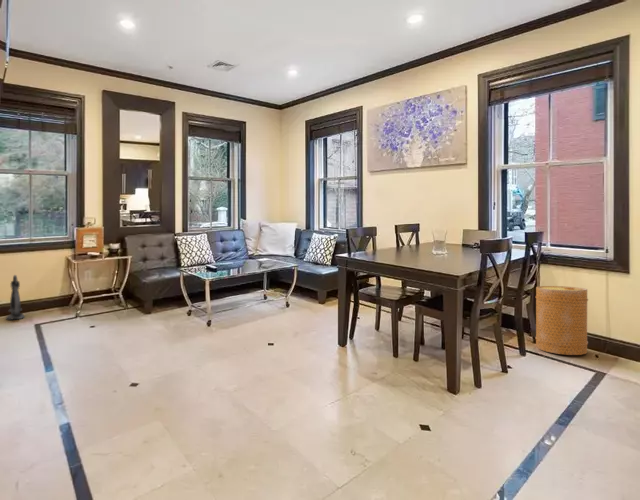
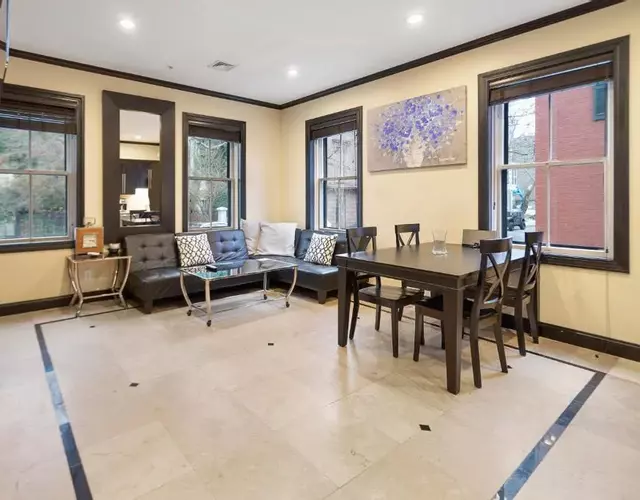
- basket [534,285,589,356]
- lantern [5,274,26,321]
